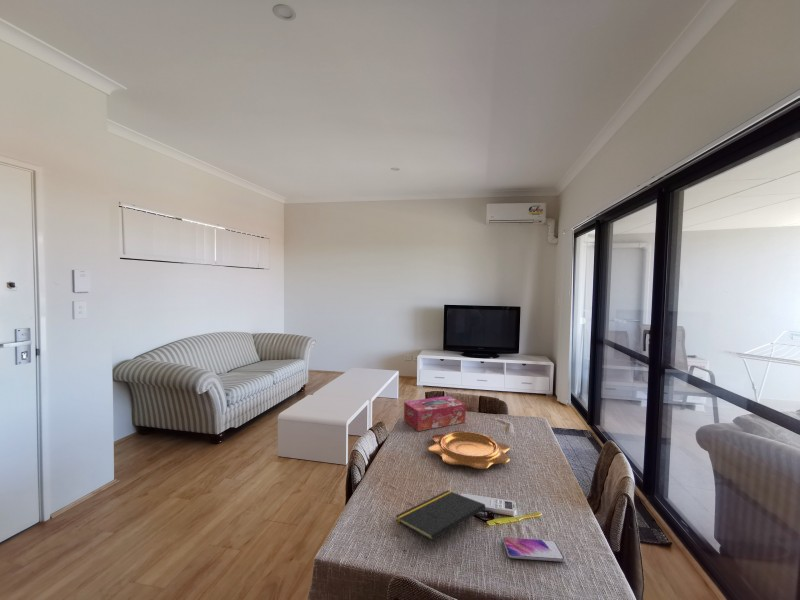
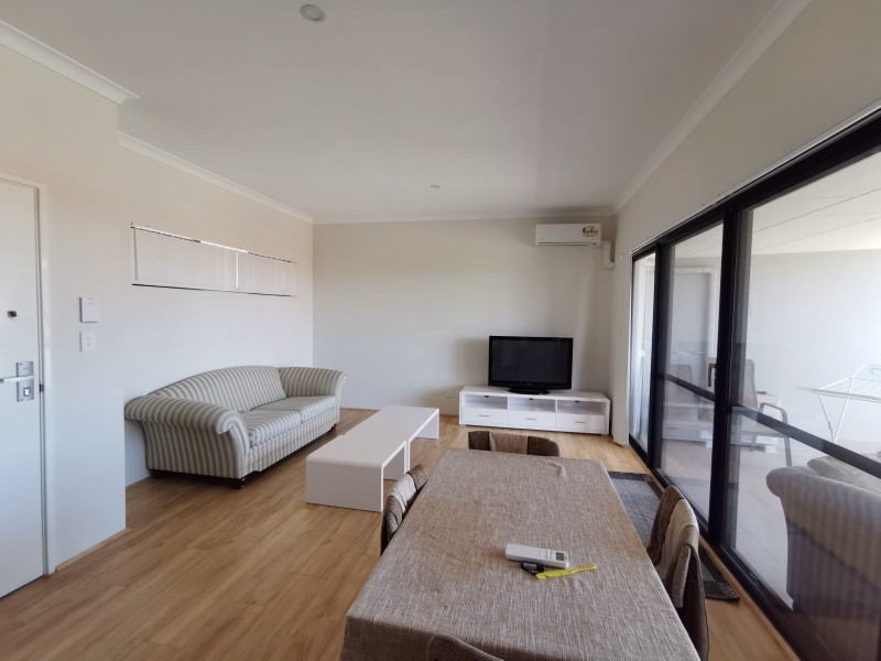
- tissue box [403,395,467,432]
- smartphone [502,536,565,563]
- decorative bowl [428,430,511,470]
- notepad [395,489,486,541]
